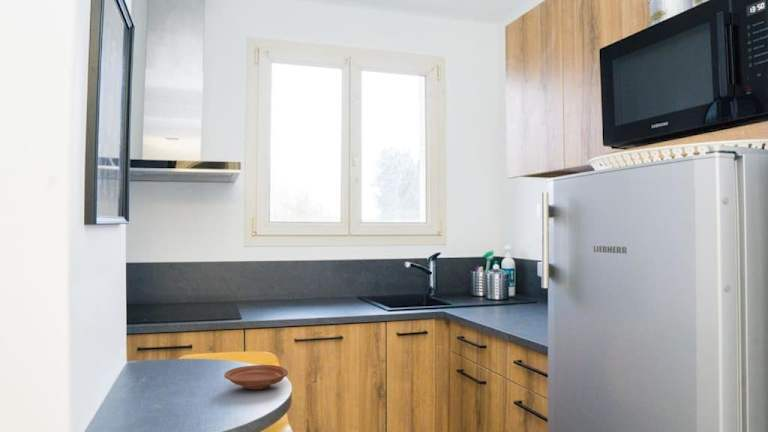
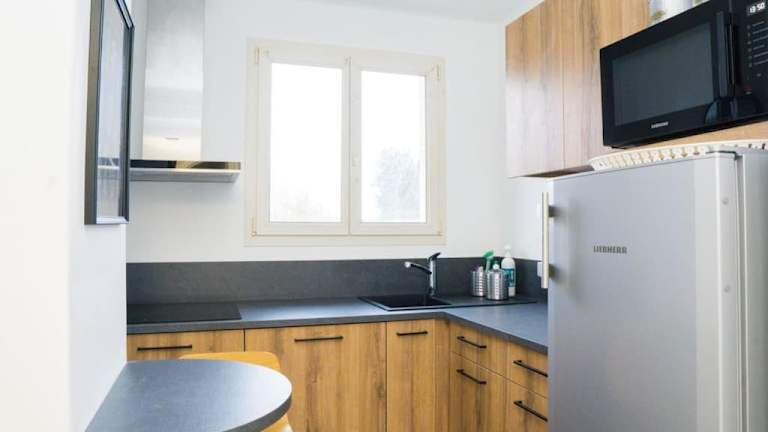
- plate [223,364,289,390]
